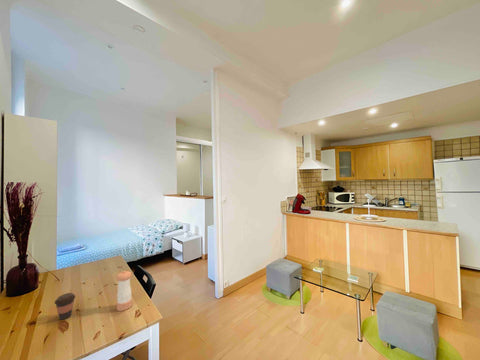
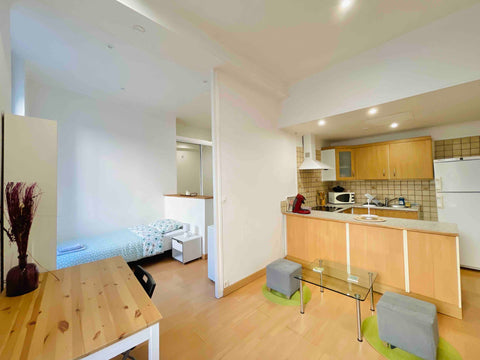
- coffee cup [54,292,77,321]
- pepper shaker [115,270,133,312]
